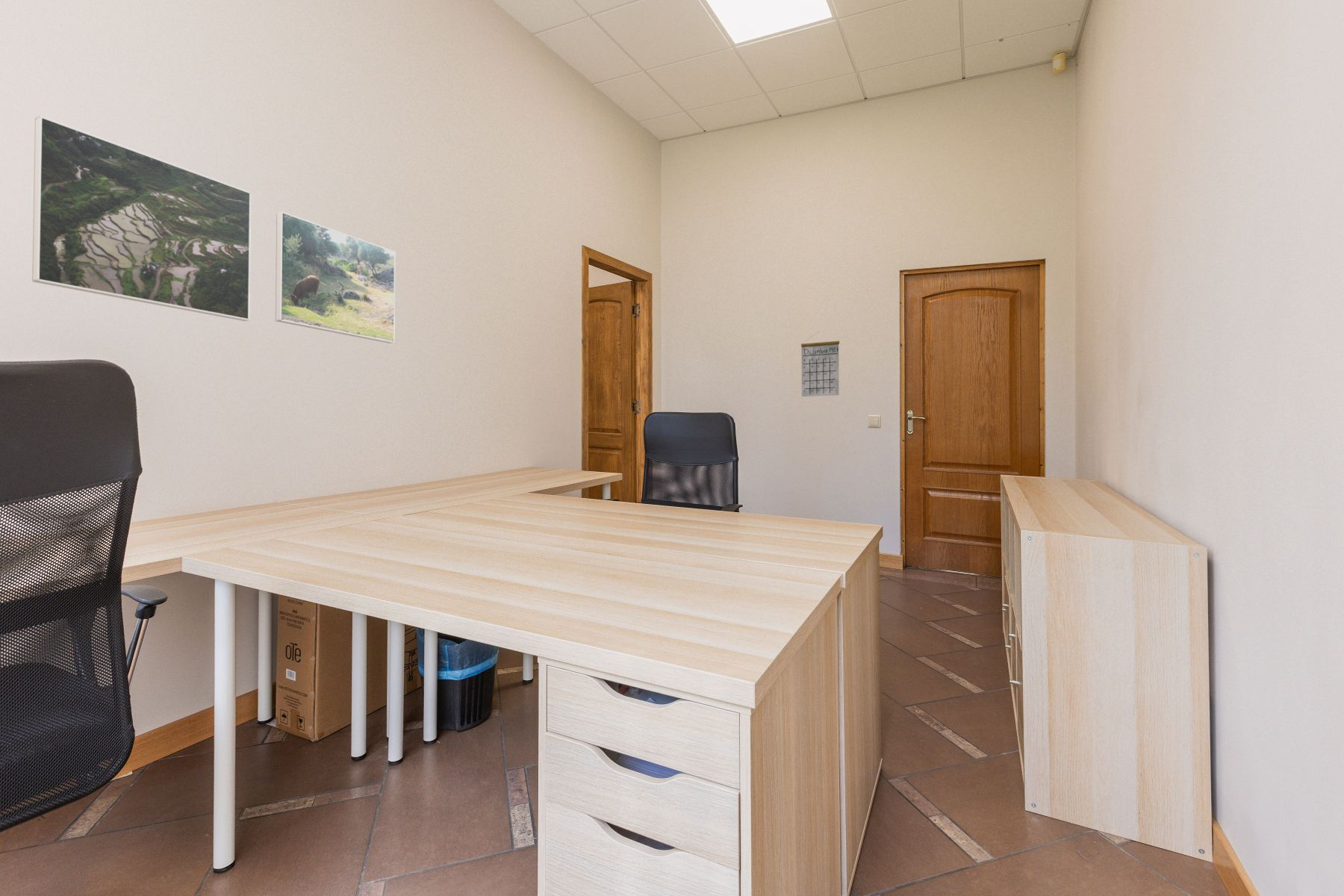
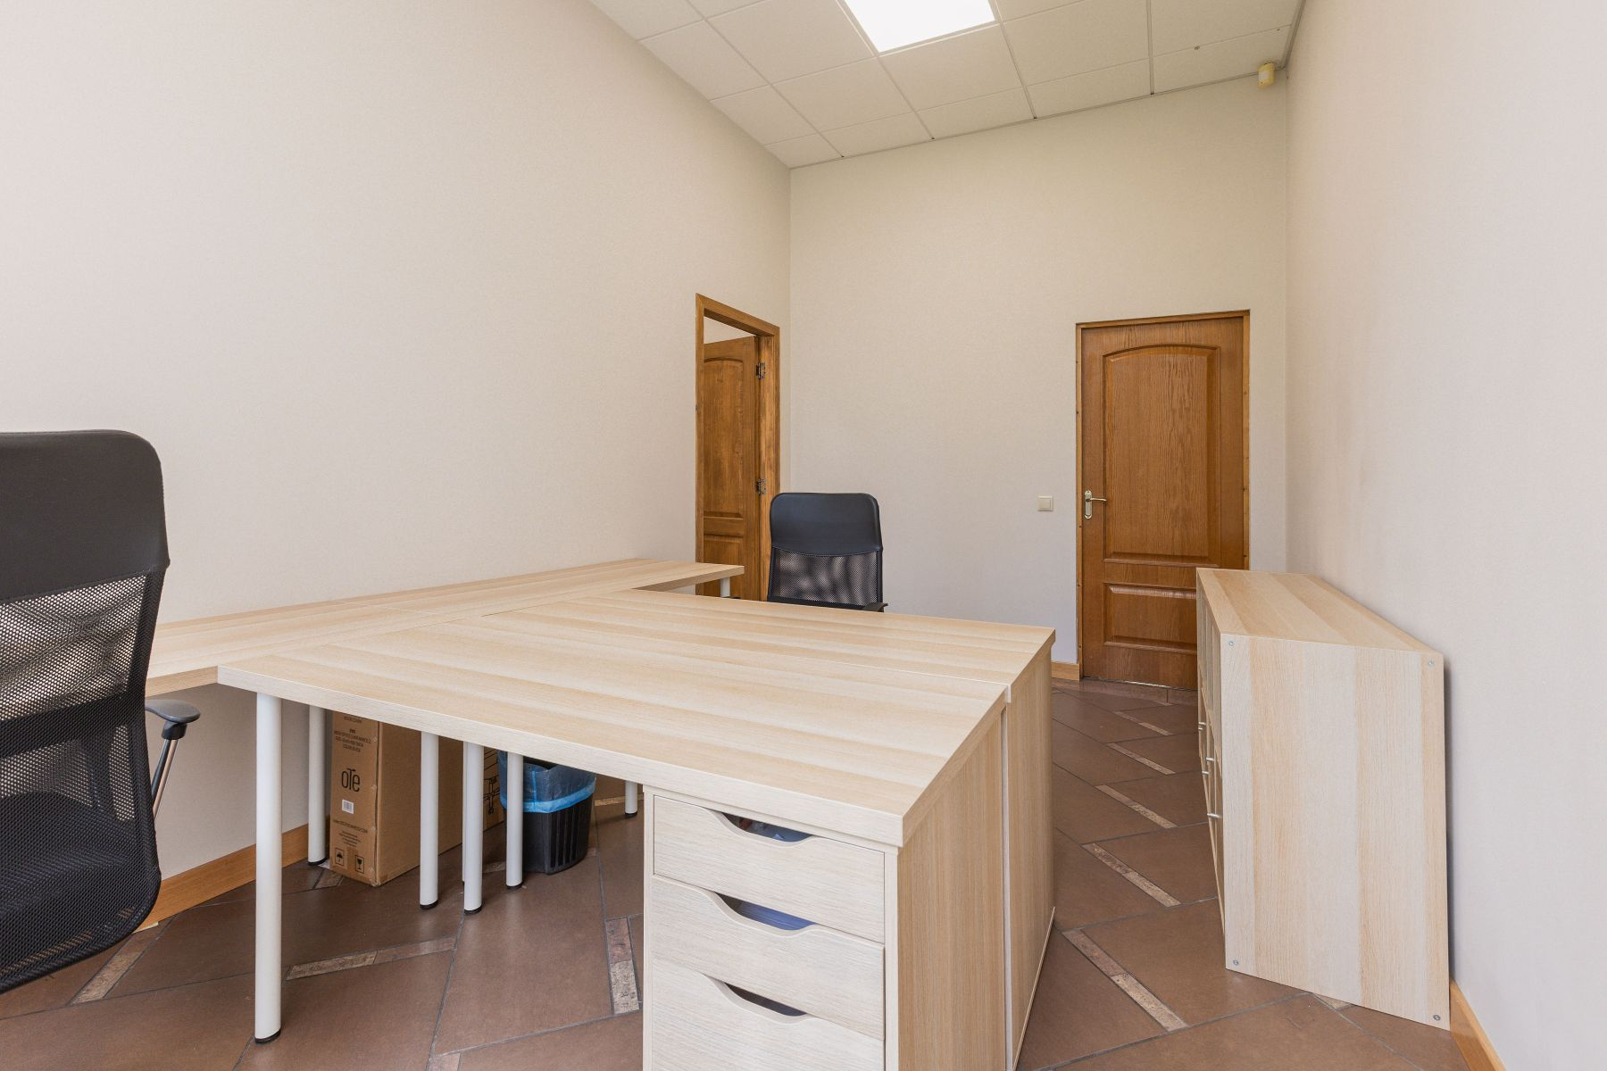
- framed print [31,115,252,322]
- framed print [275,211,396,344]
- calendar [800,331,840,397]
